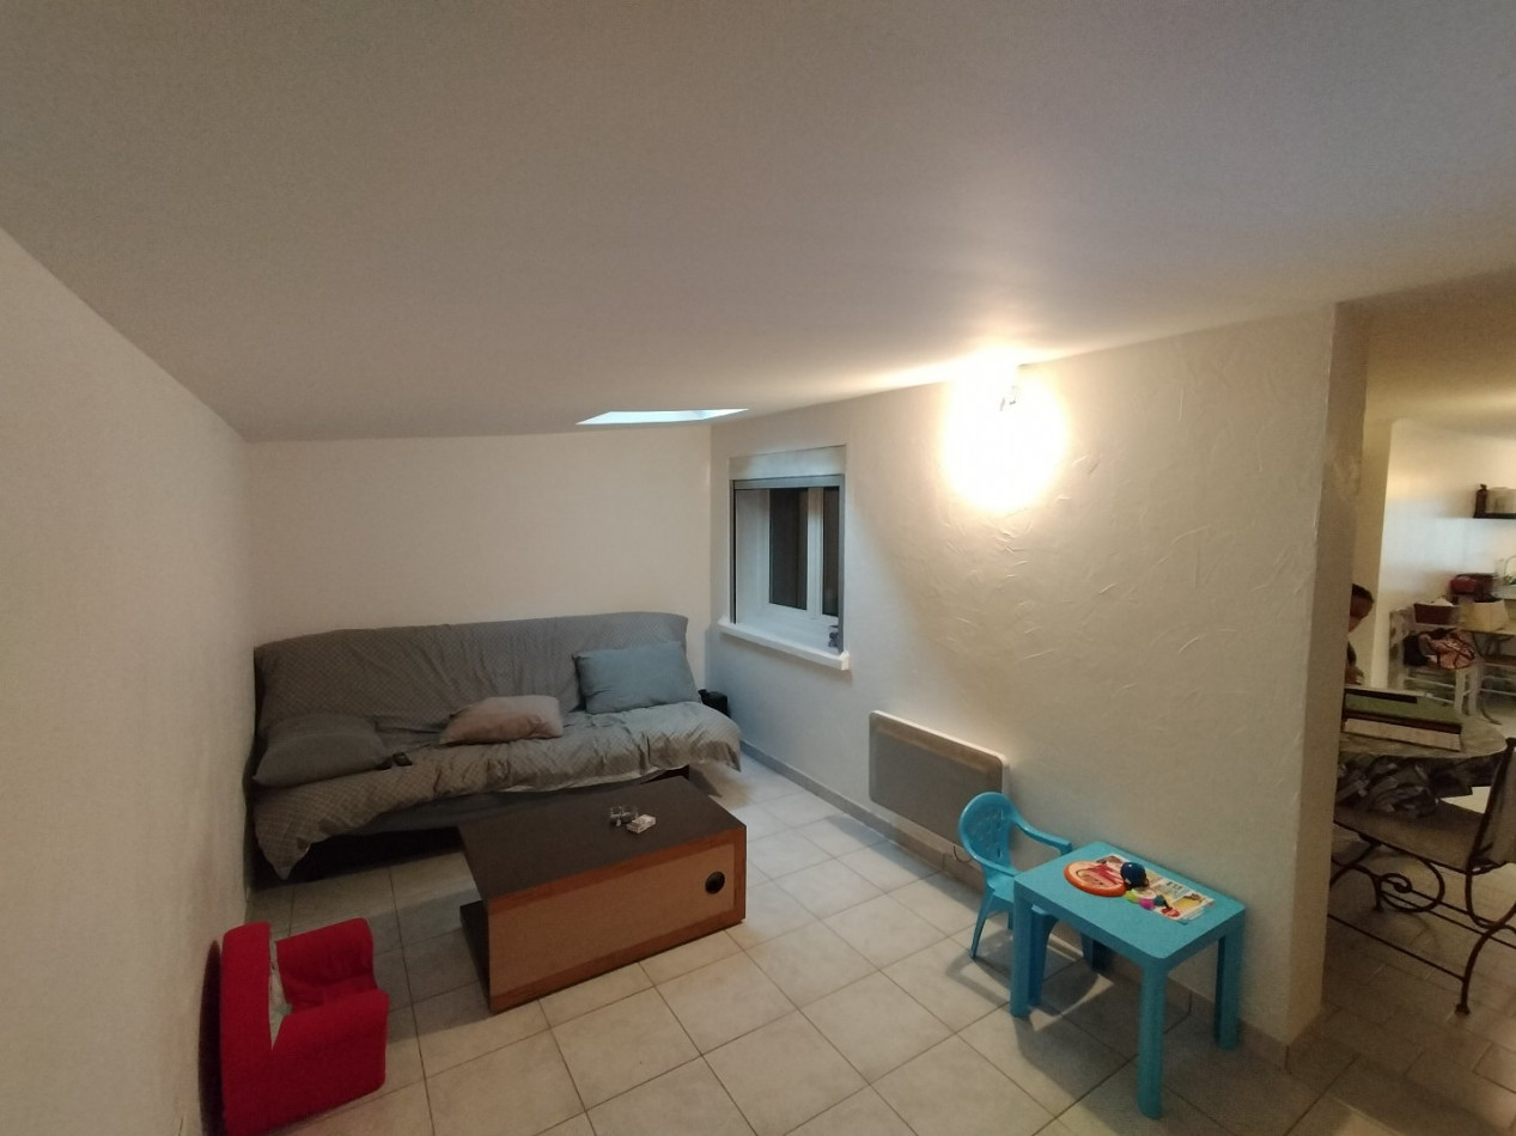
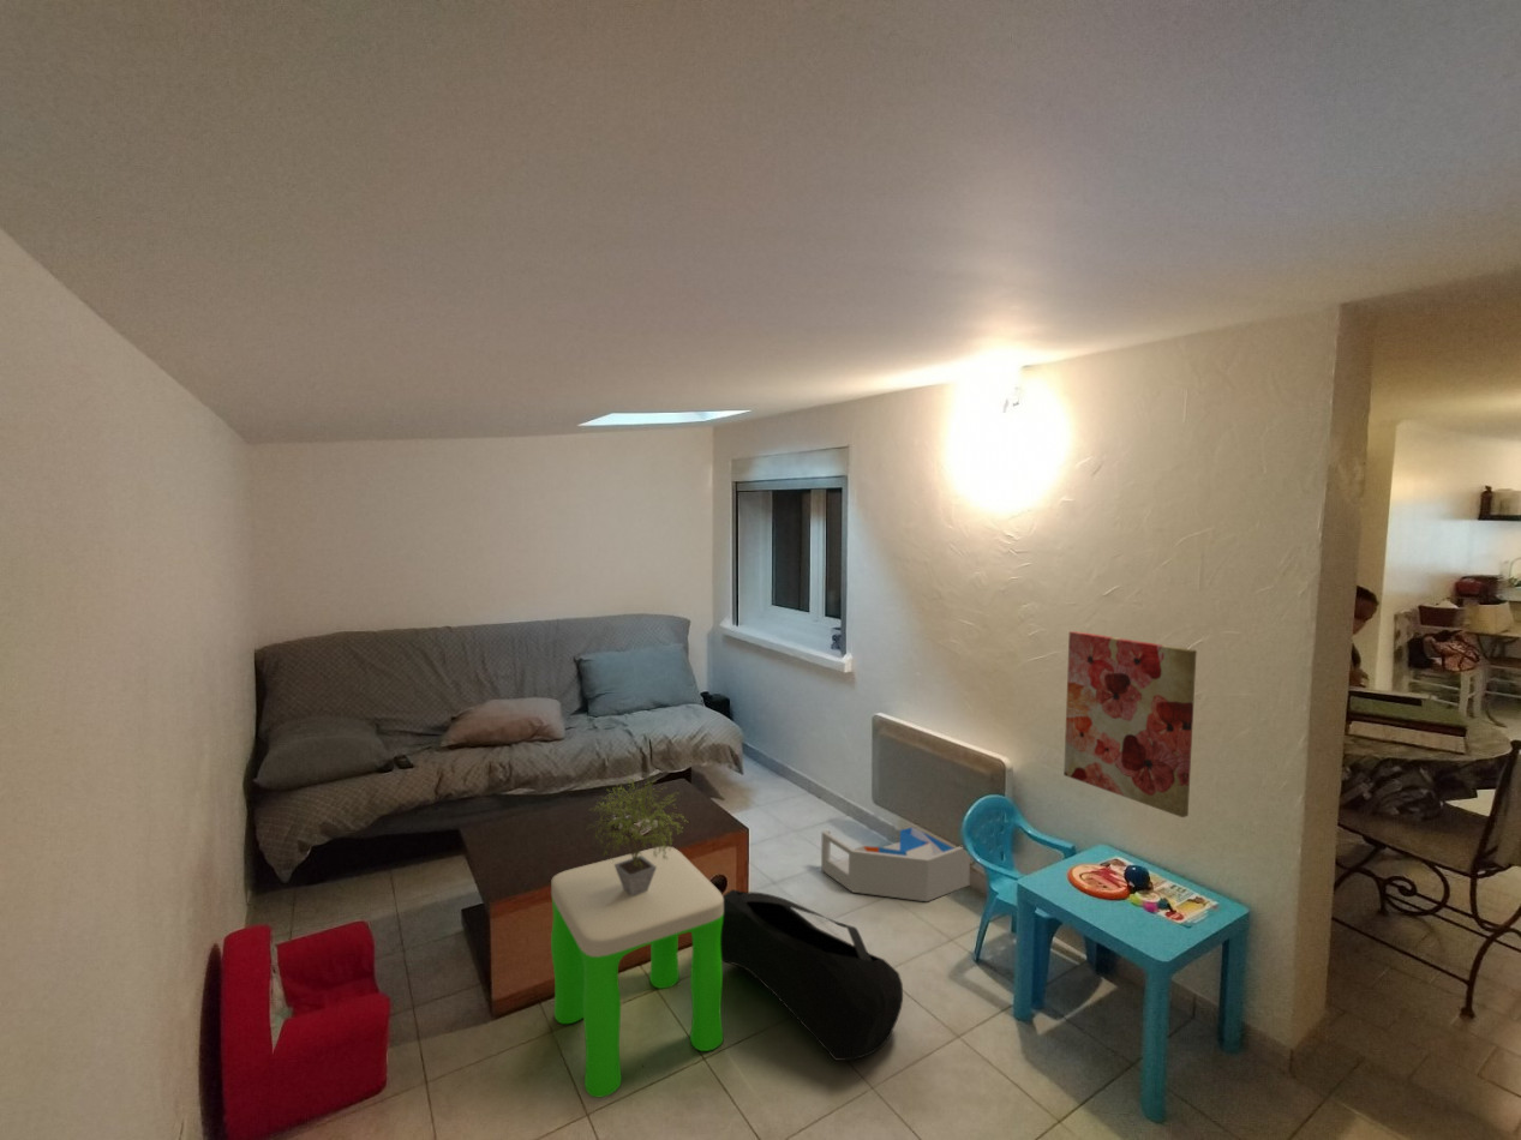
+ bag [720,888,904,1062]
+ stool [550,846,725,1098]
+ potted plant [586,776,688,896]
+ storage bin [820,827,971,902]
+ wall art [1062,630,1198,818]
